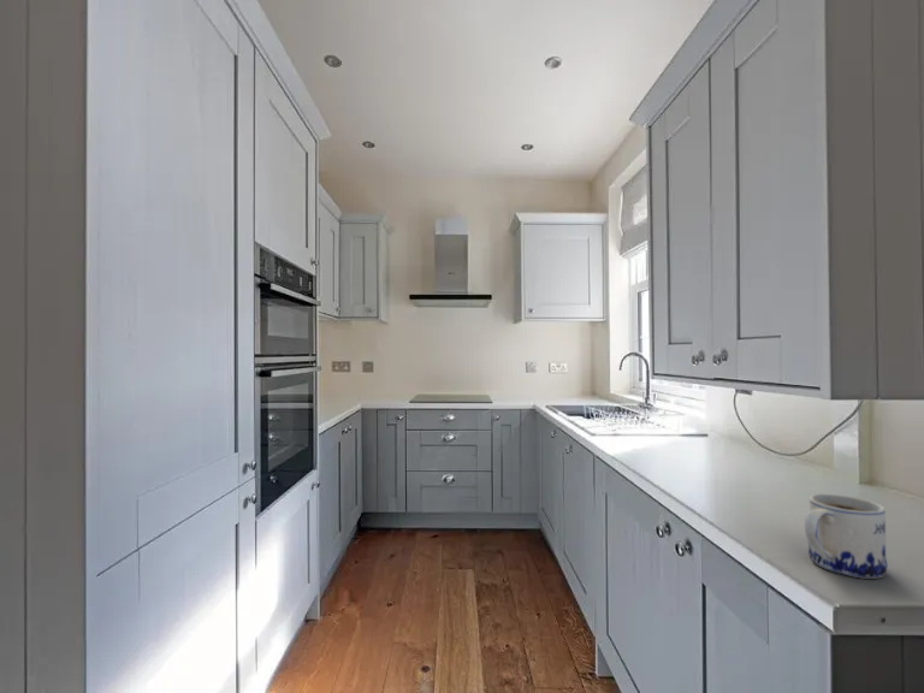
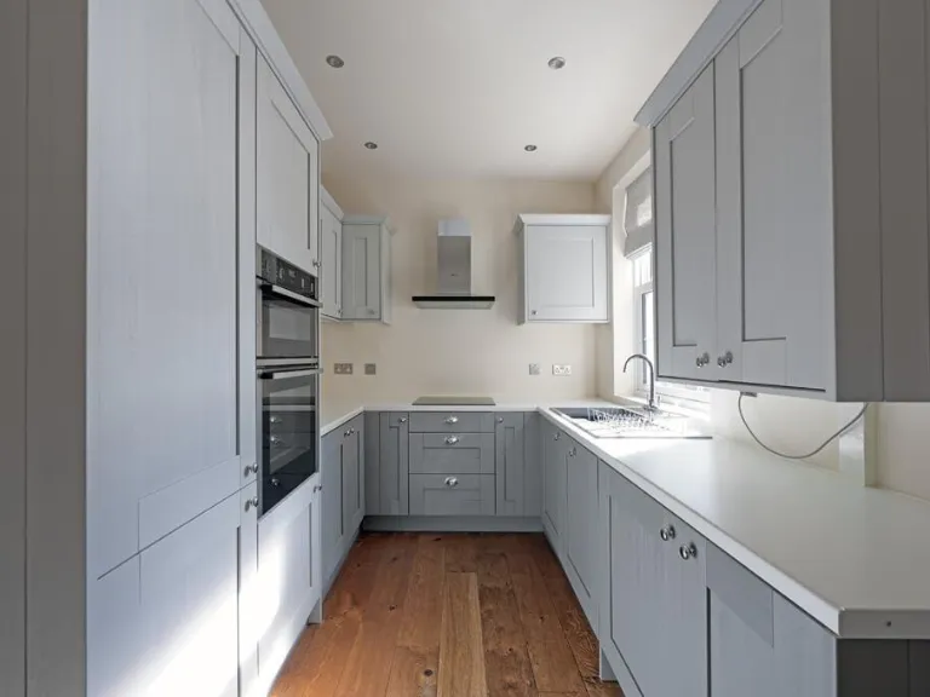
- mug [804,492,889,580]
